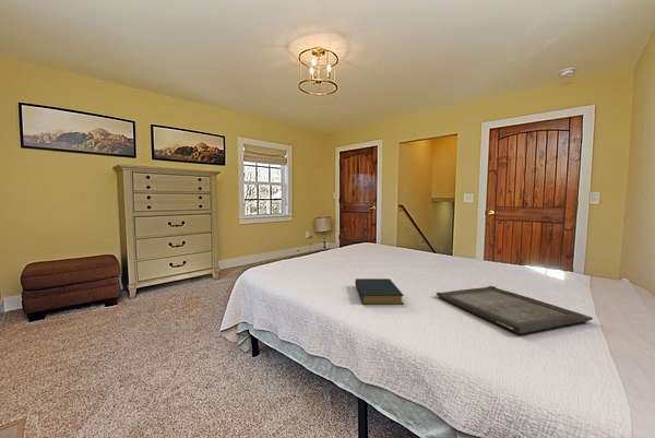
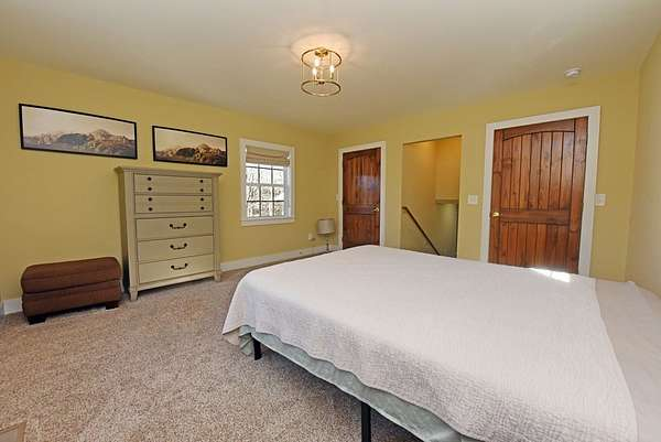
- serving tray [436,285,594,335]
- hardback book [355,277,405,306]
